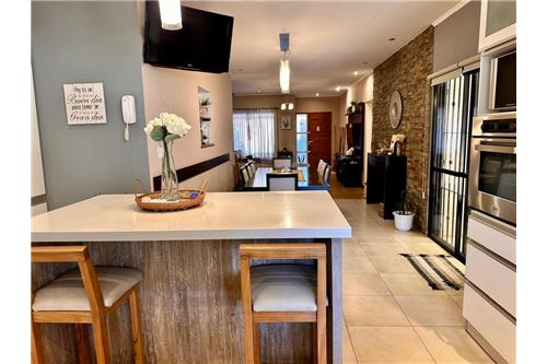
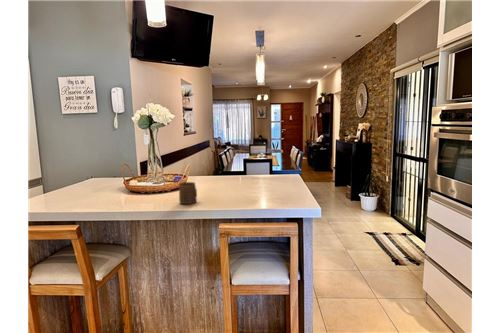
+ cup [178,181,198,205]
